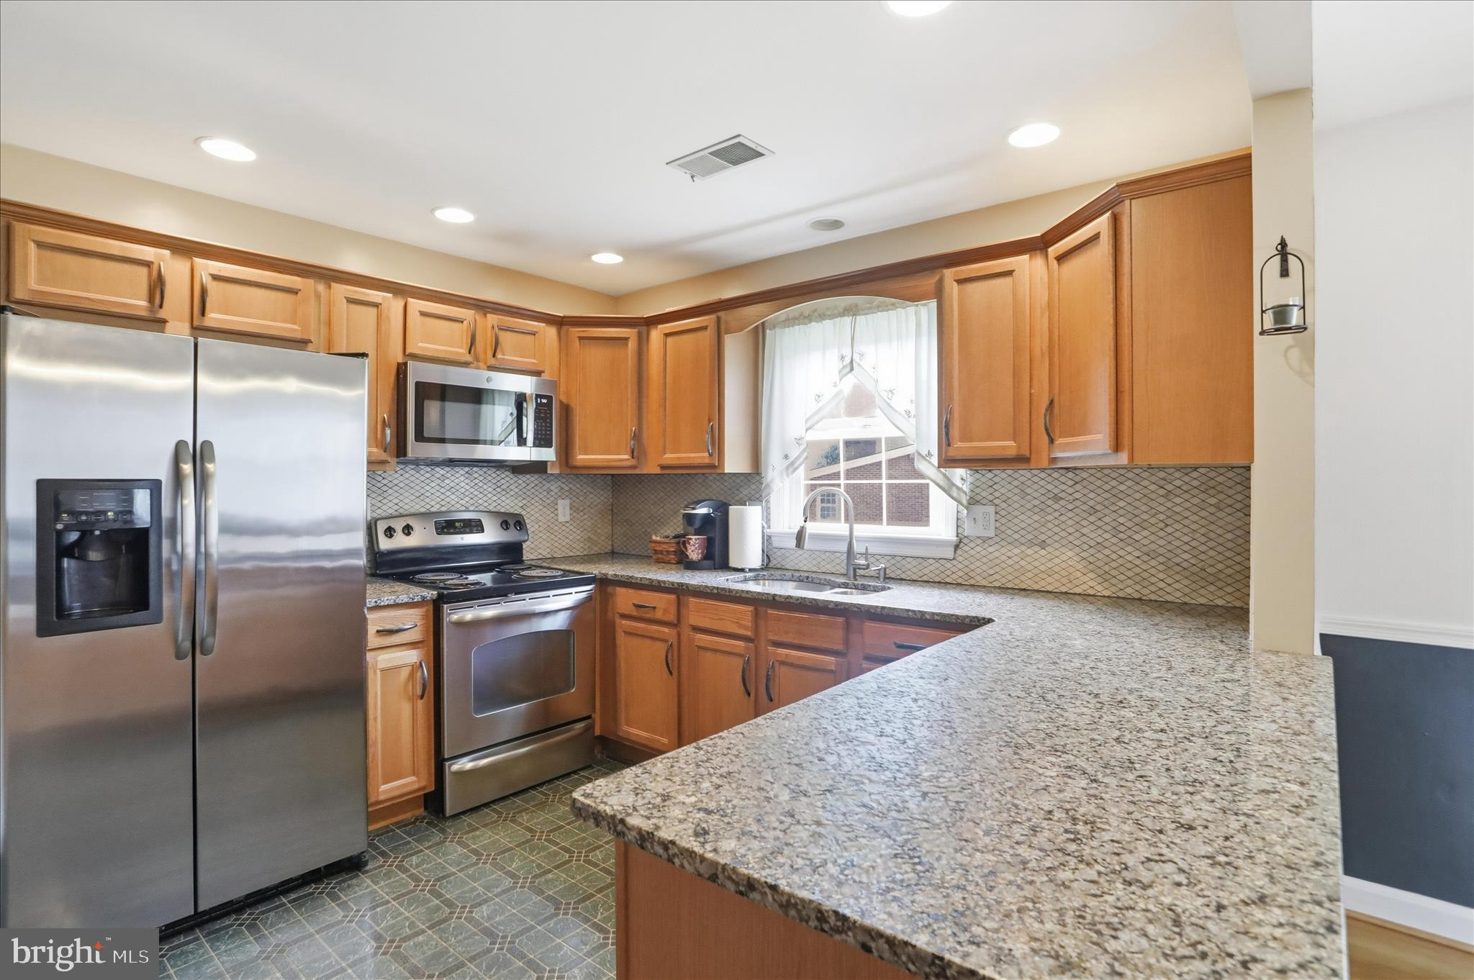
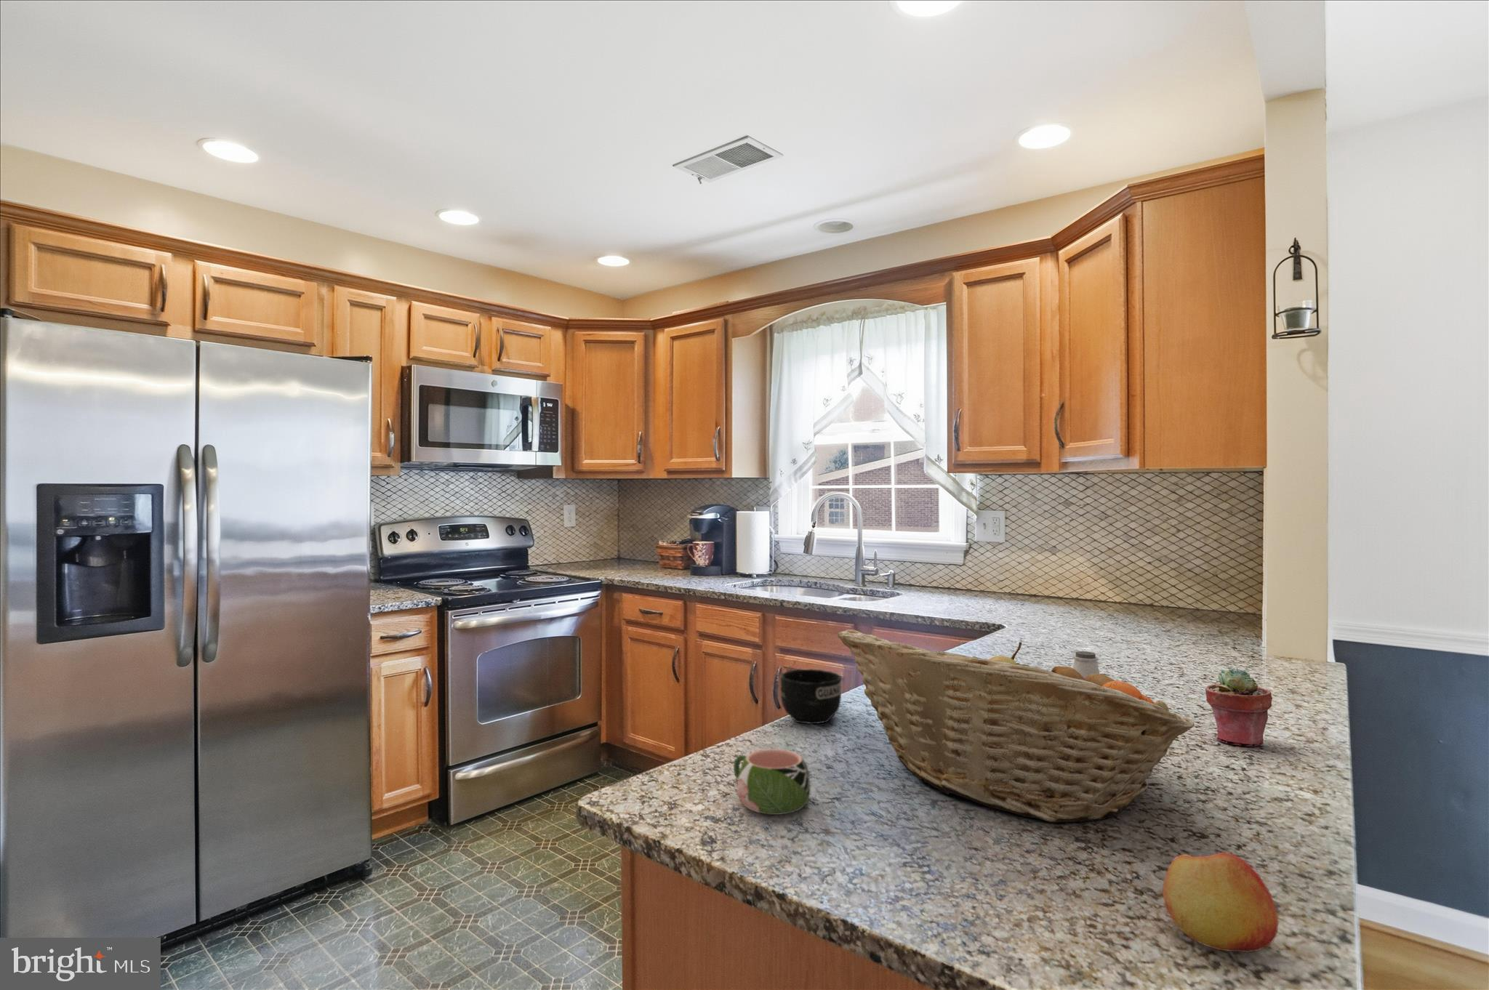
+ saltshaker [1073,651,1100,678]
+ fruit basket [837,629,1195,823]
+ mug [780,668,842,725]
+ apple [1162,852,1279,952]
+ potted succulent [1205,667,1274,747]
+ mug [732,748,812,815]
